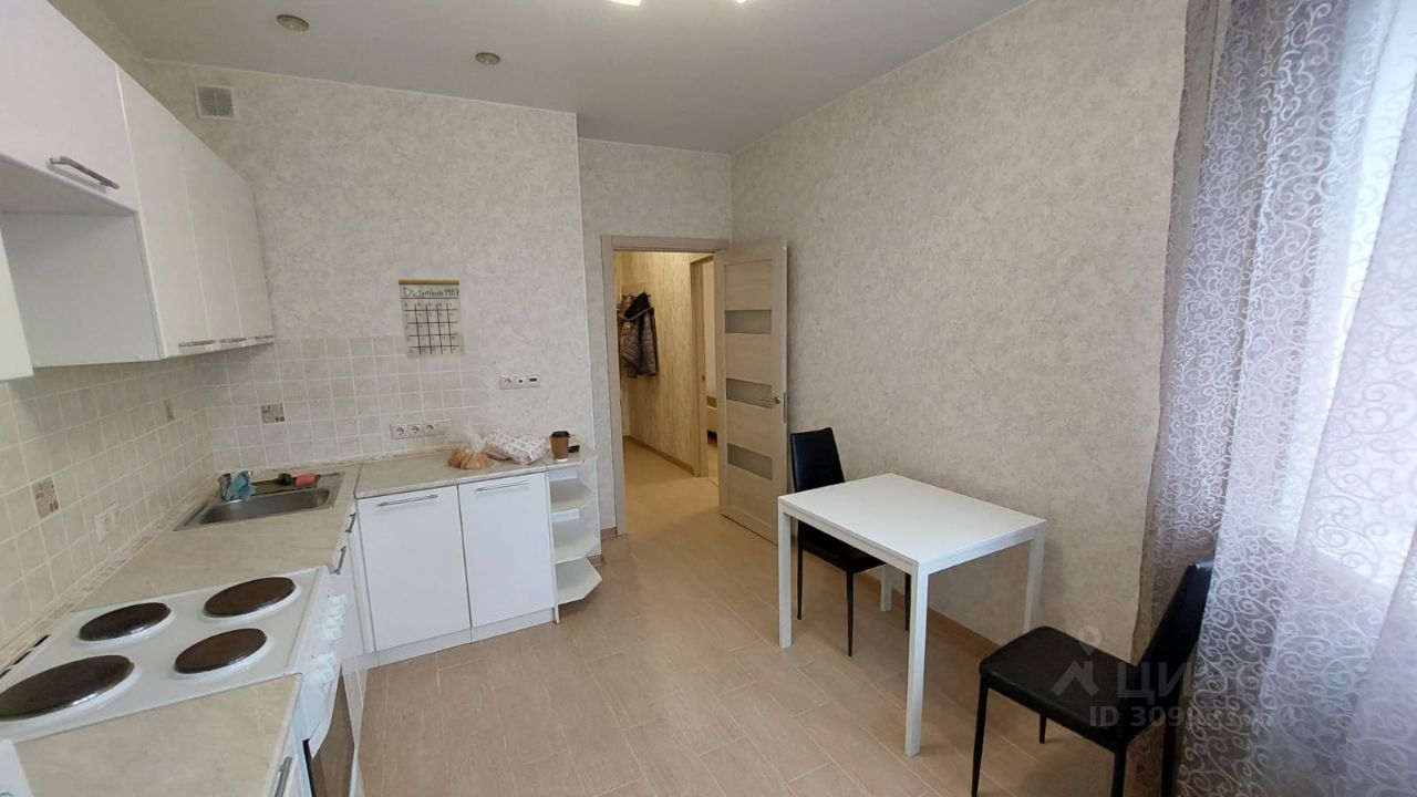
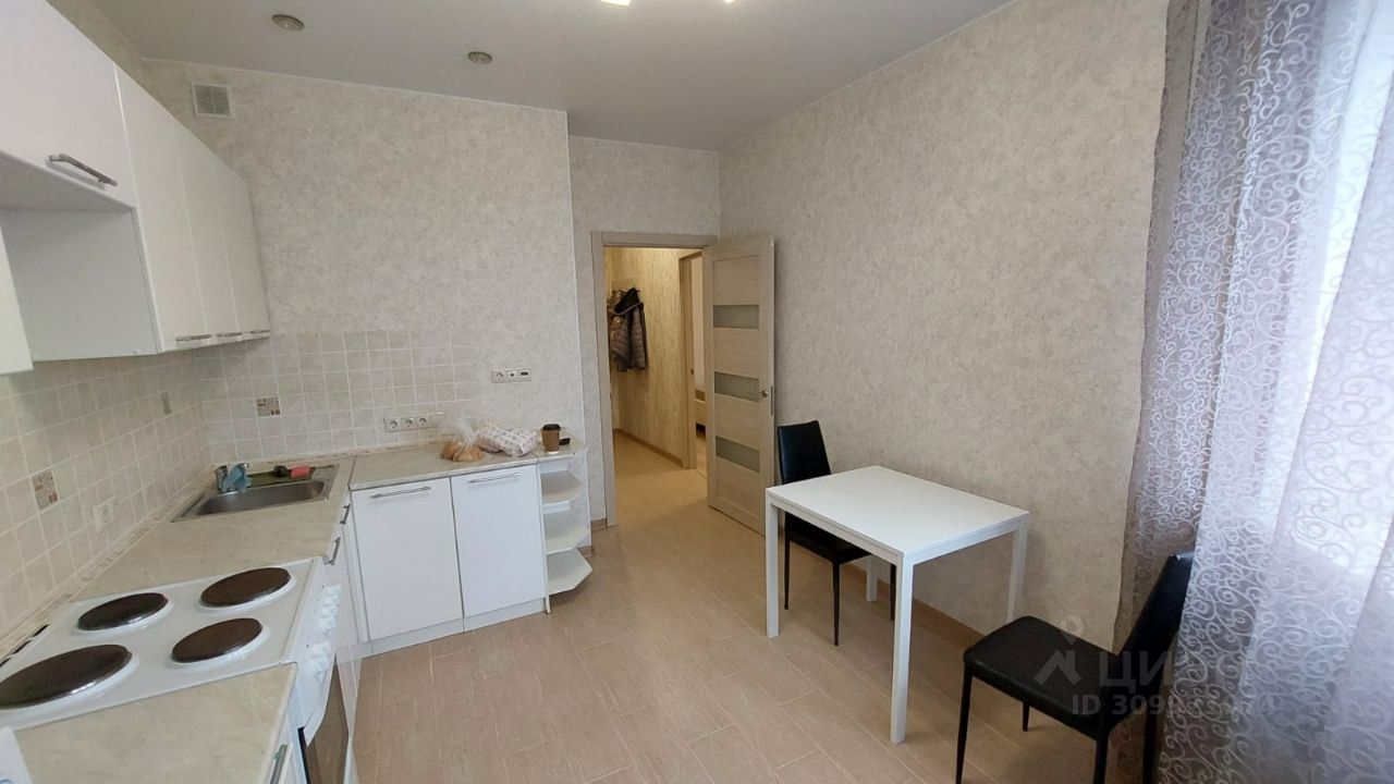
- calendar [397,262,466,360]
